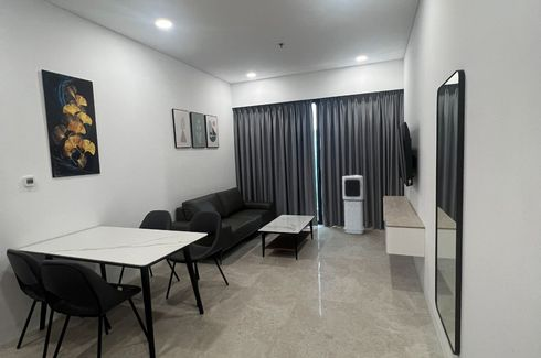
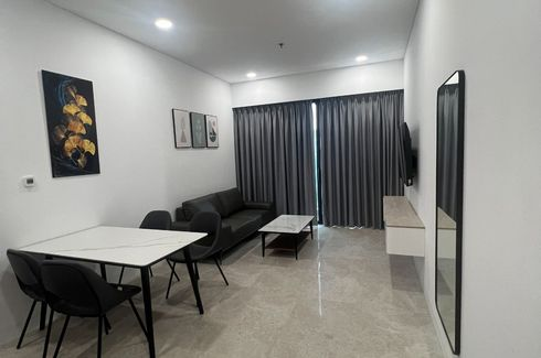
- air purifier [341,174,365,235]
